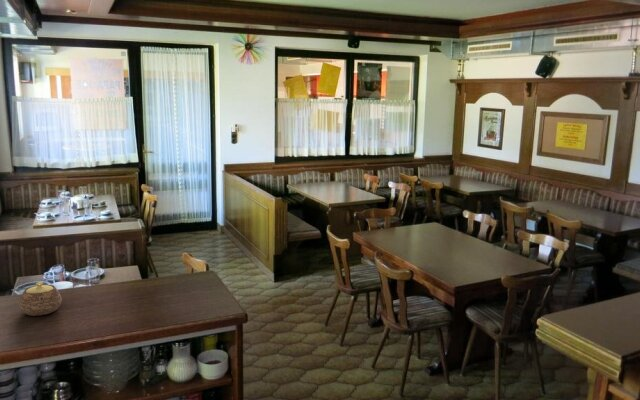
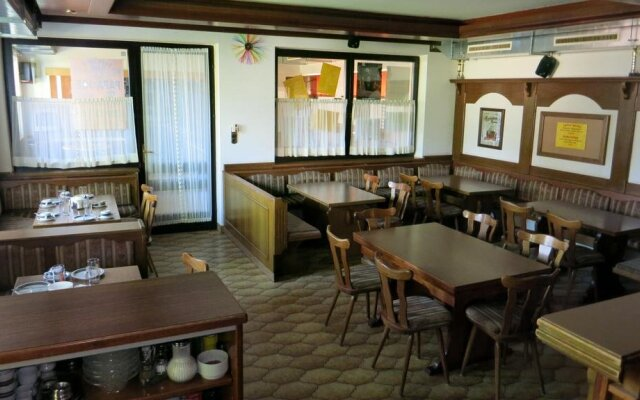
- teapot [18,281,63,317]
